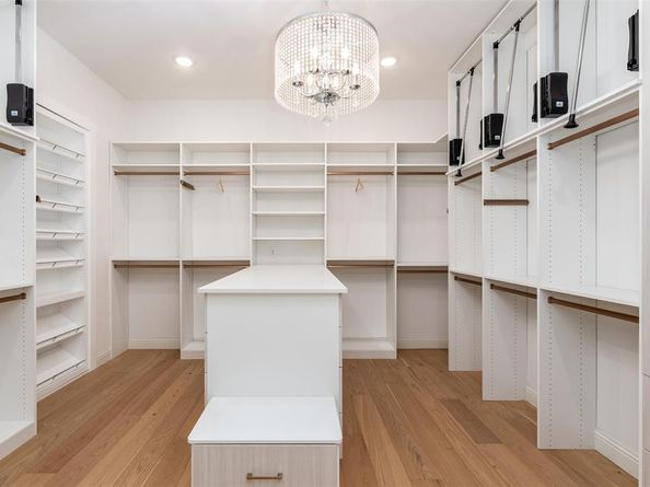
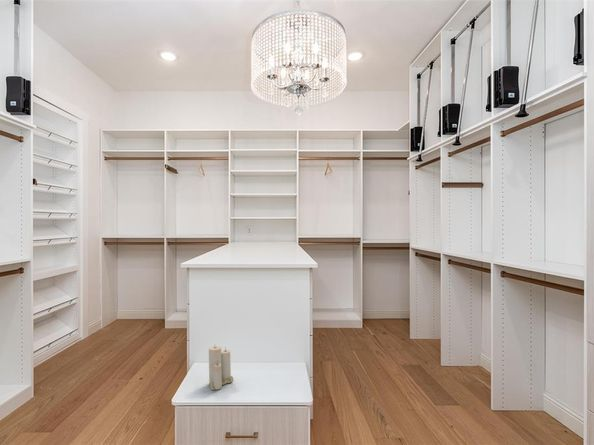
+ candle [208,345,234,391]
